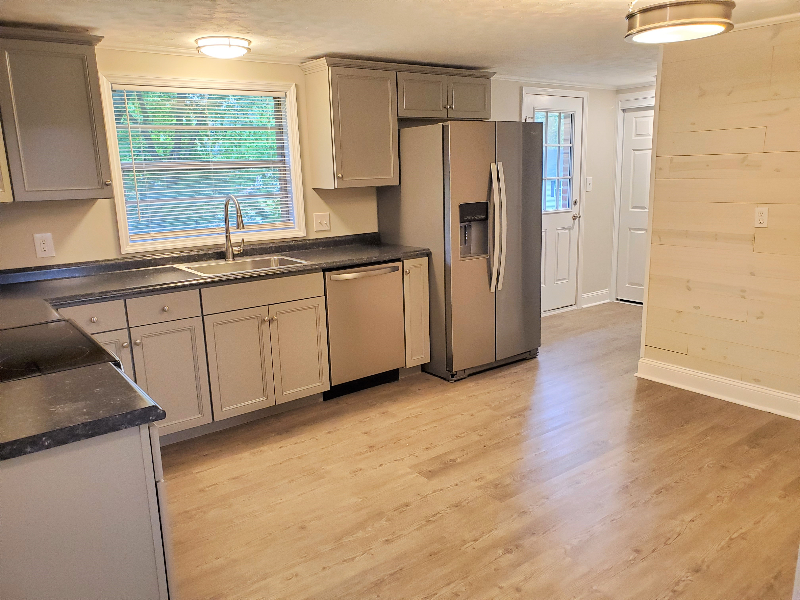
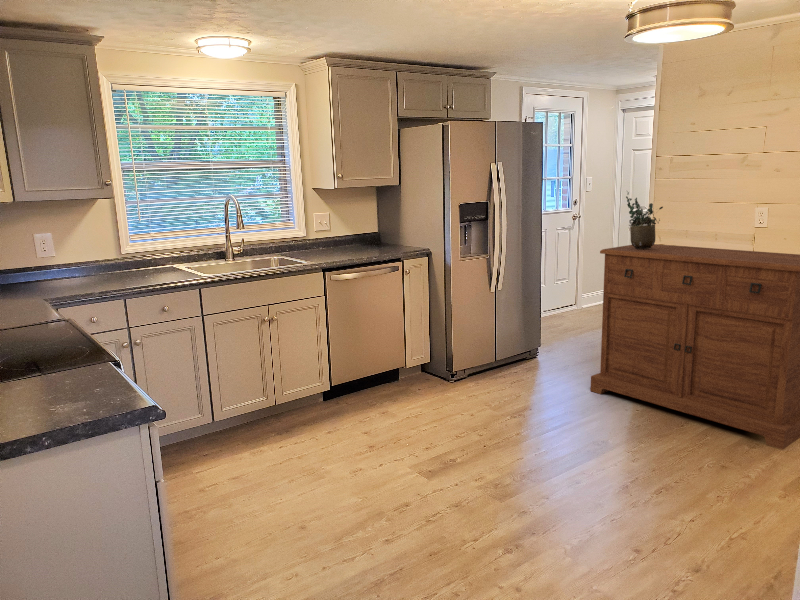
+ potted plant [625,191,664,249]
+ sideboard [590,243,800,450]
